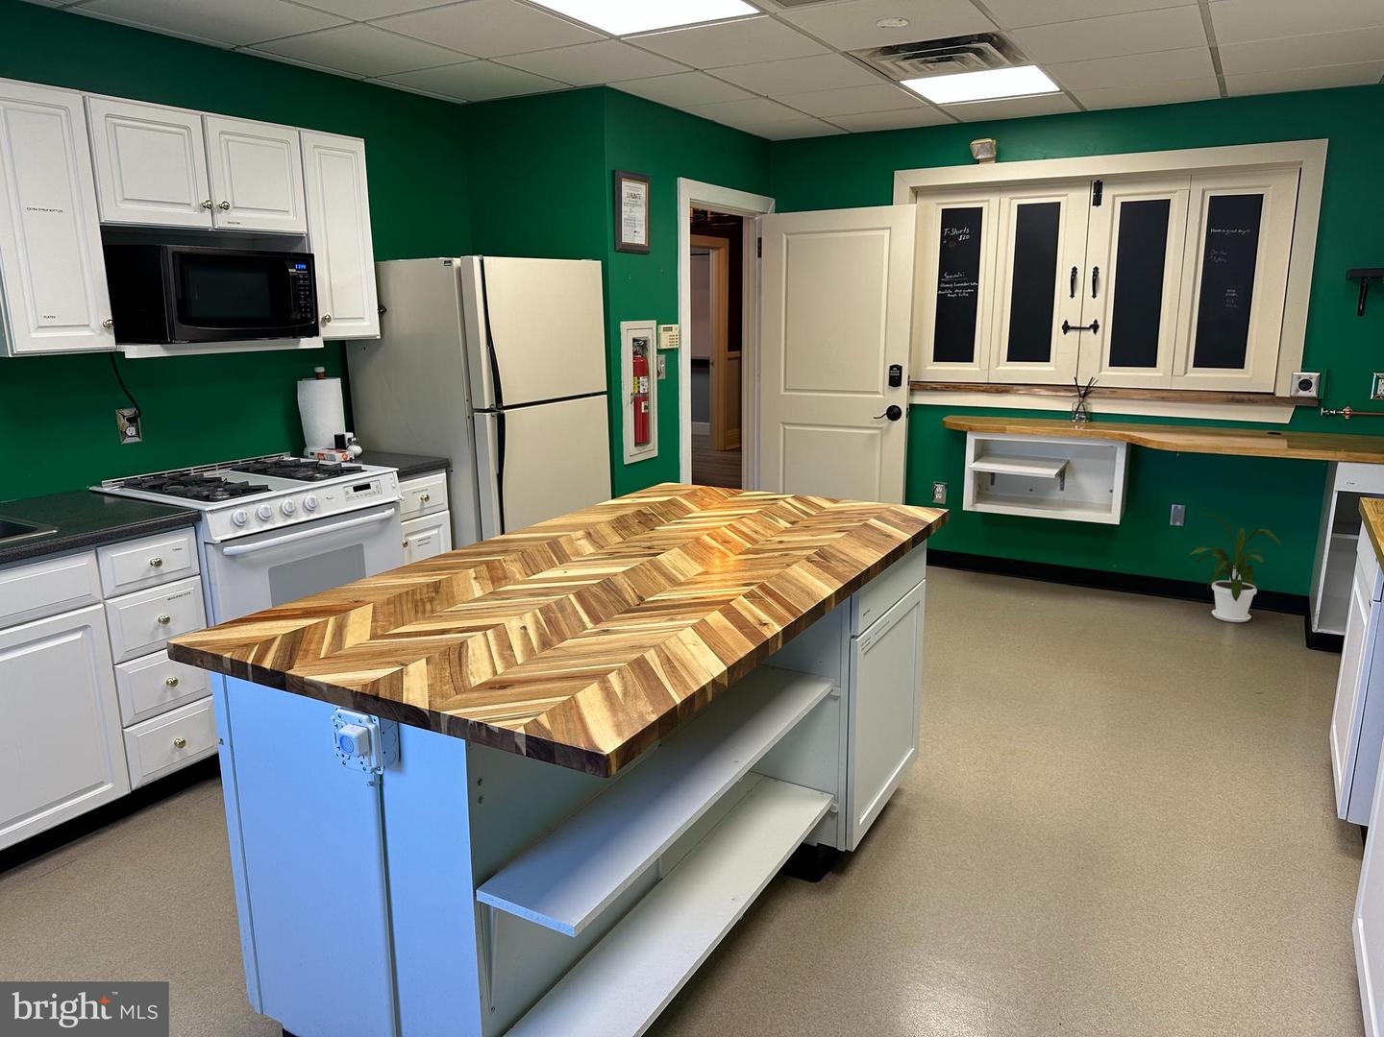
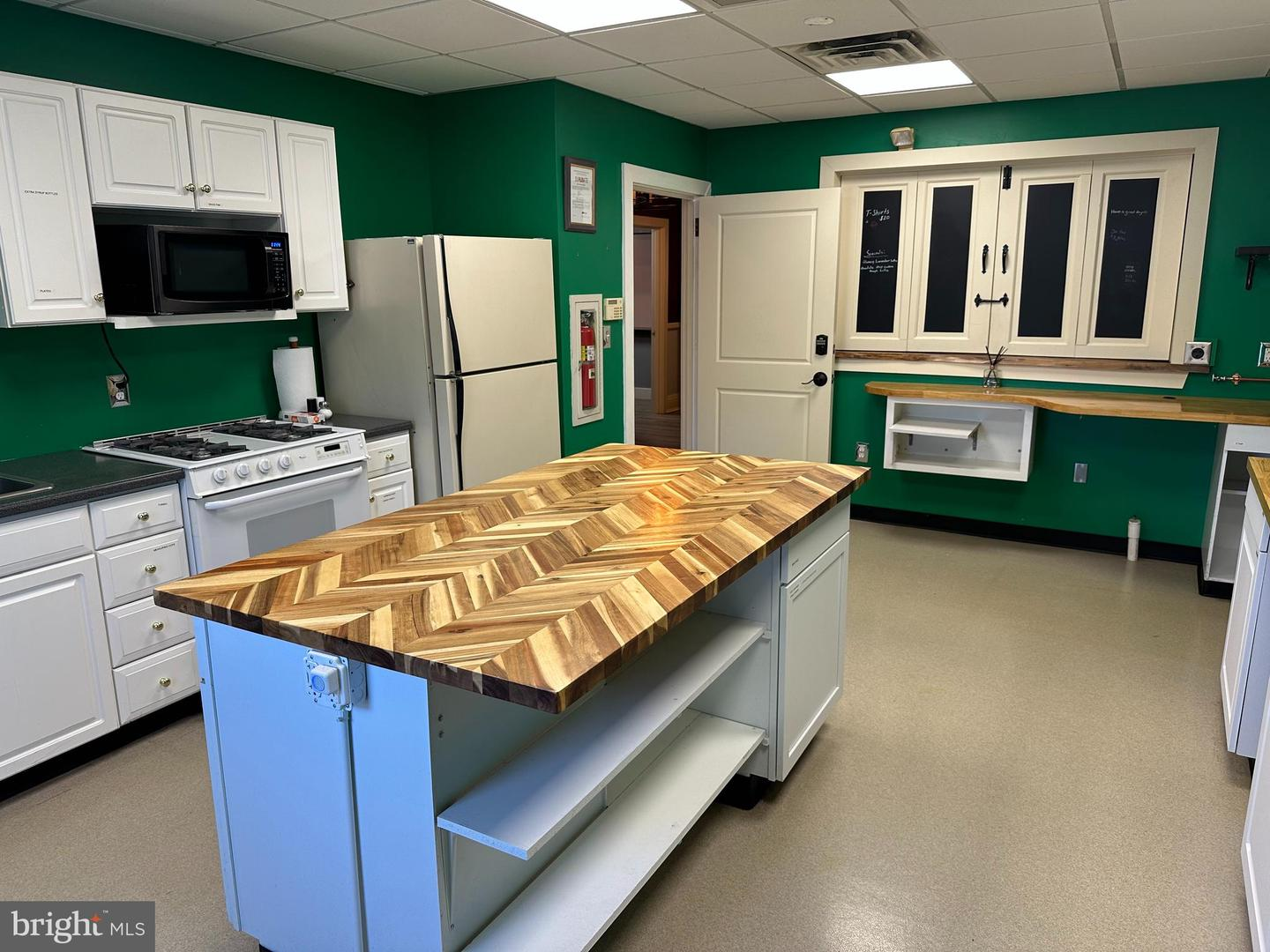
- house plant [1188,512,1283,623]
